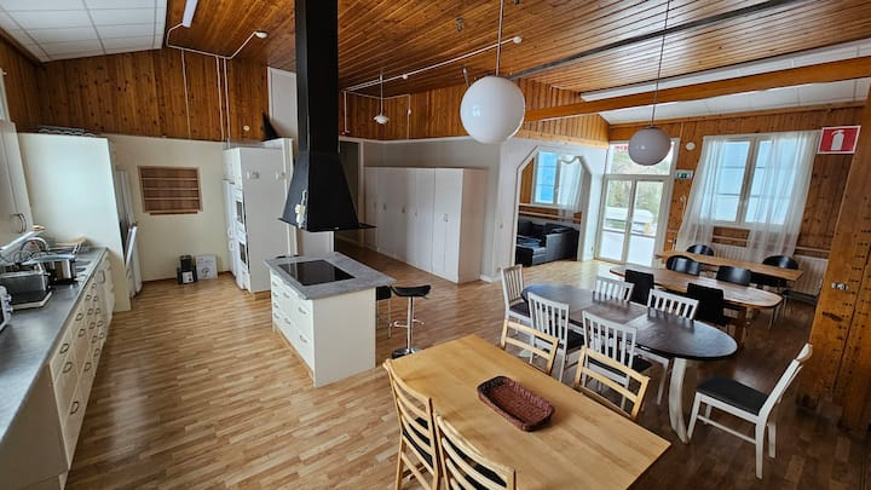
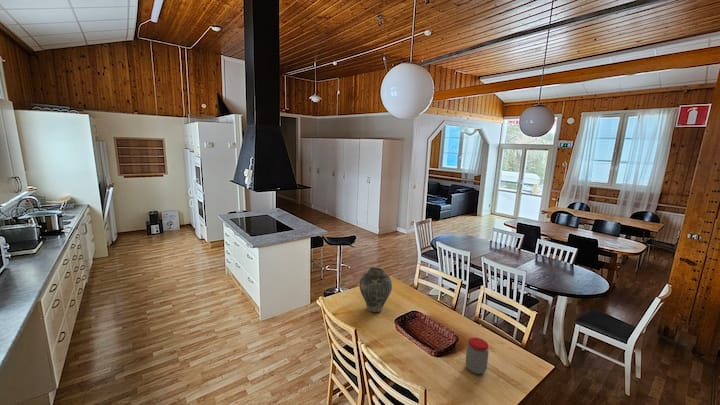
+ jar [465,337,490,375]
+ vase [358,266,393,313]
